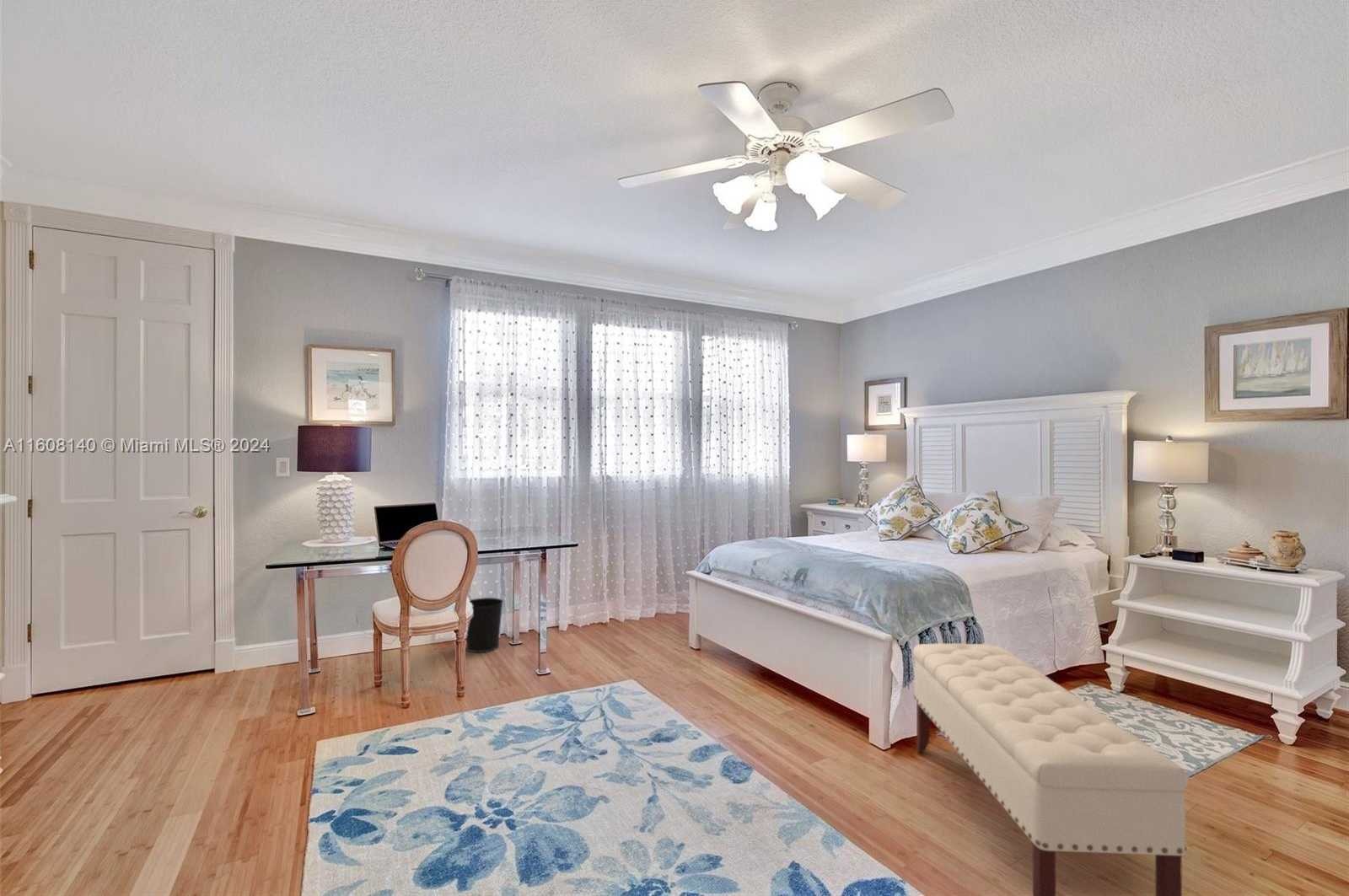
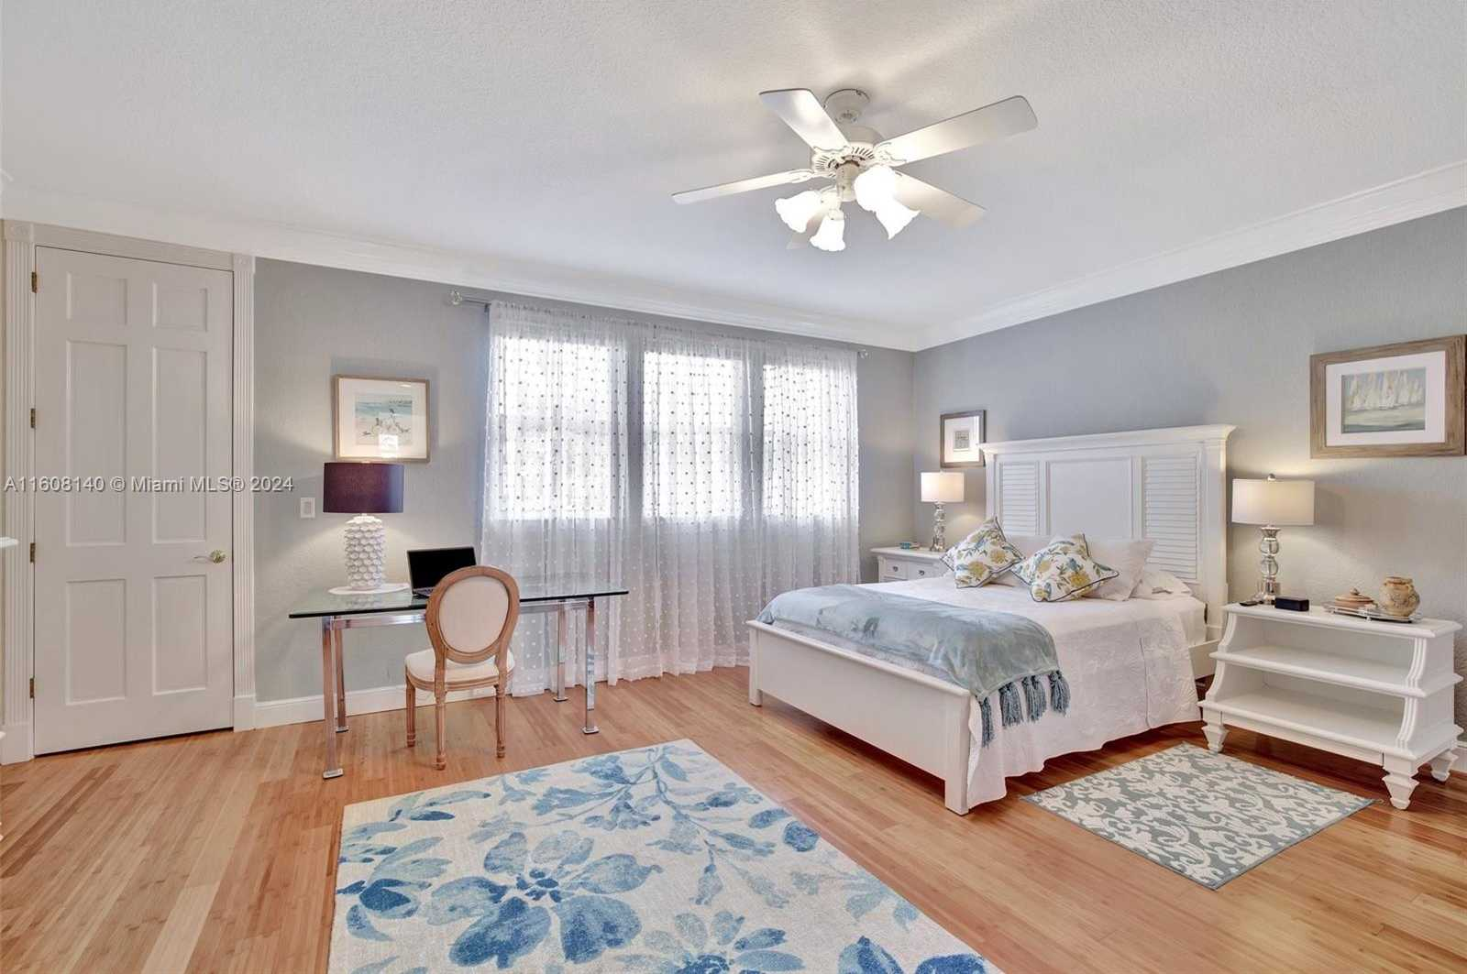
- bench [912,642,1190,896]
- wastebasket [465,597,504,653]
